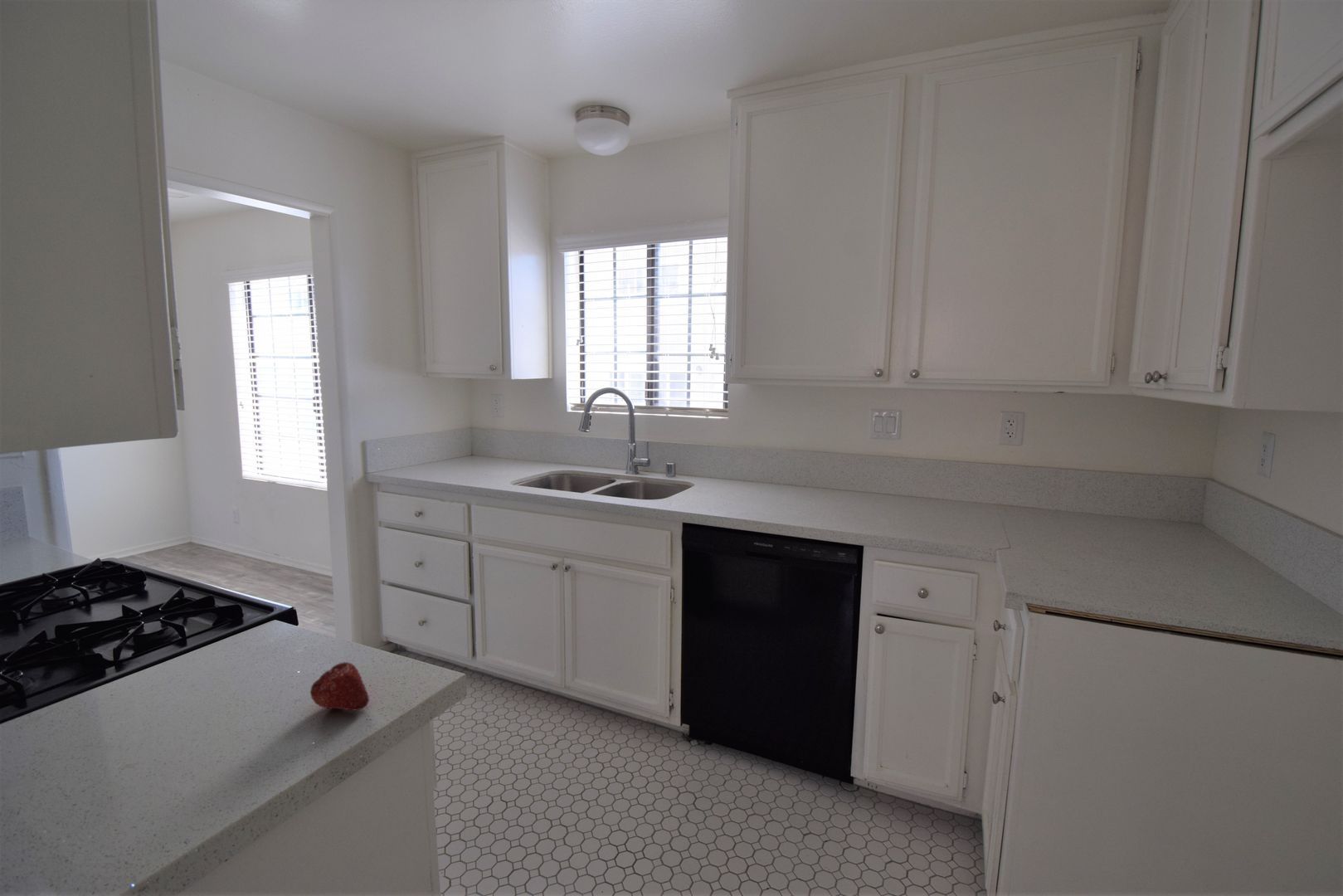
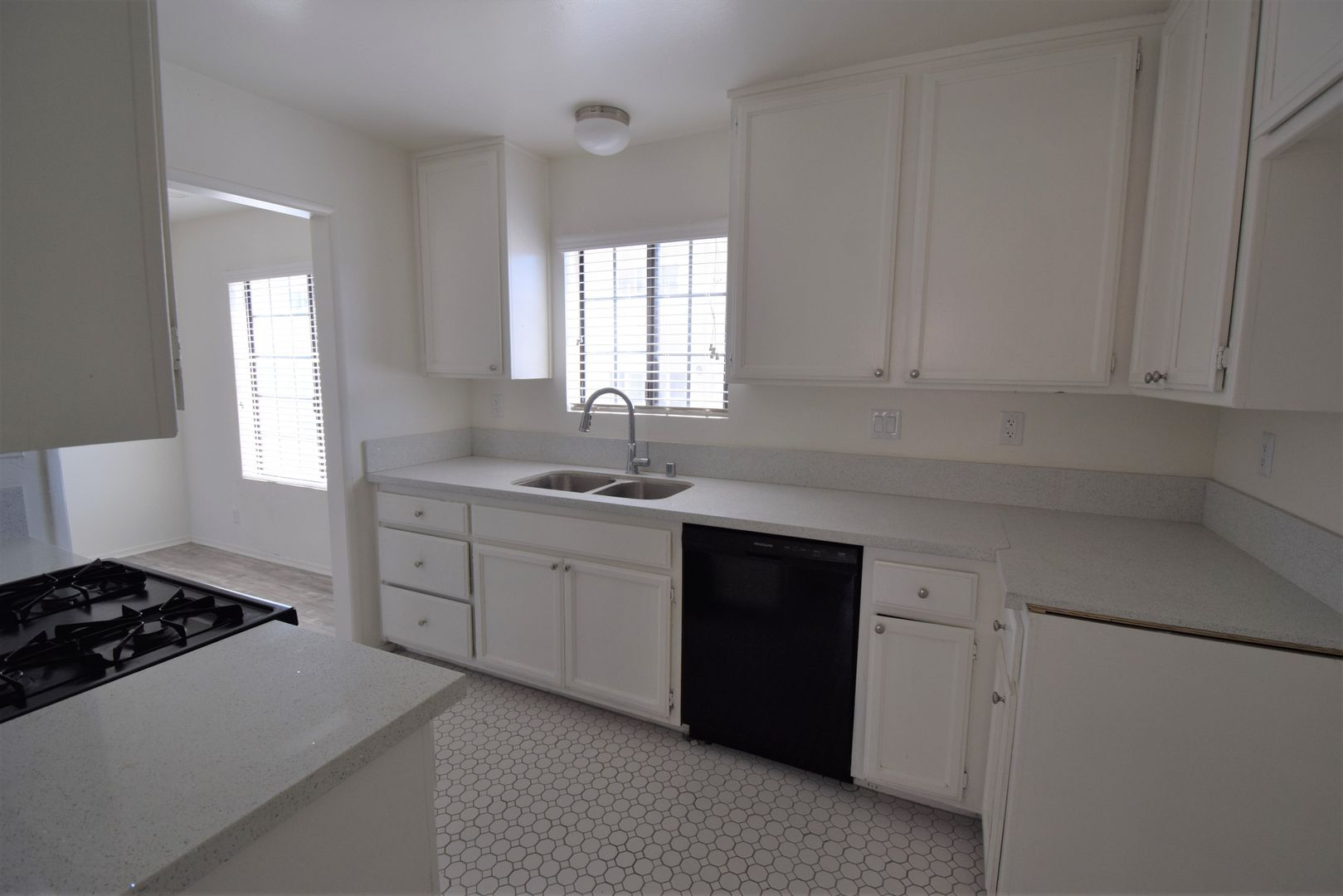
- fruit [309,661,370,712]
